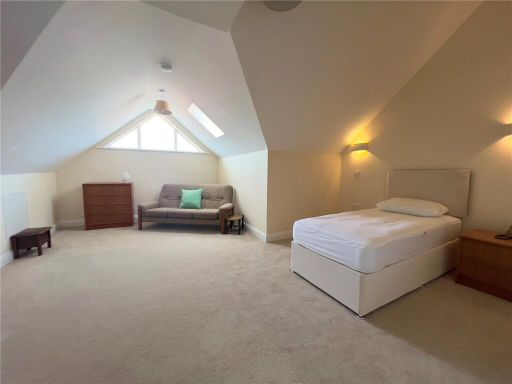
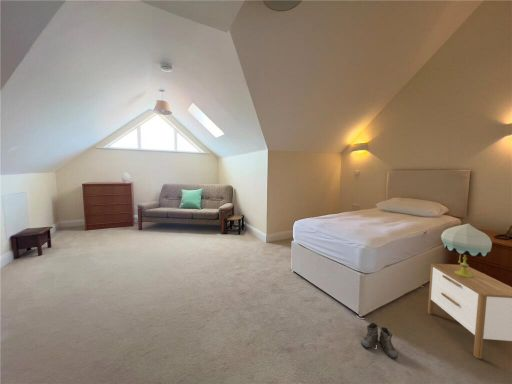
+ nightstand [427,263,512,360]
+ table lamp [440,223,493,278]
+ boots [360,321,398,360]
